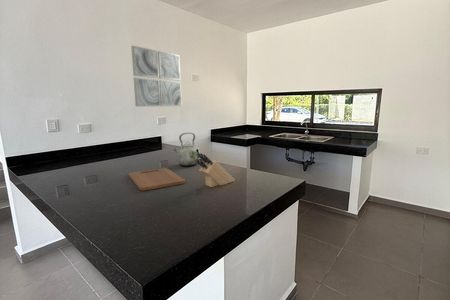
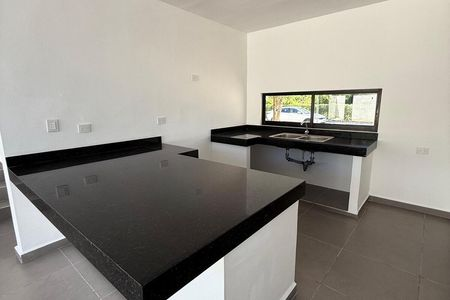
- kettle [173,132,199,167]
- knife block [196,151,236,188]
- cutting board [127,167,186,192]
- wall art [130,45,183,107]
